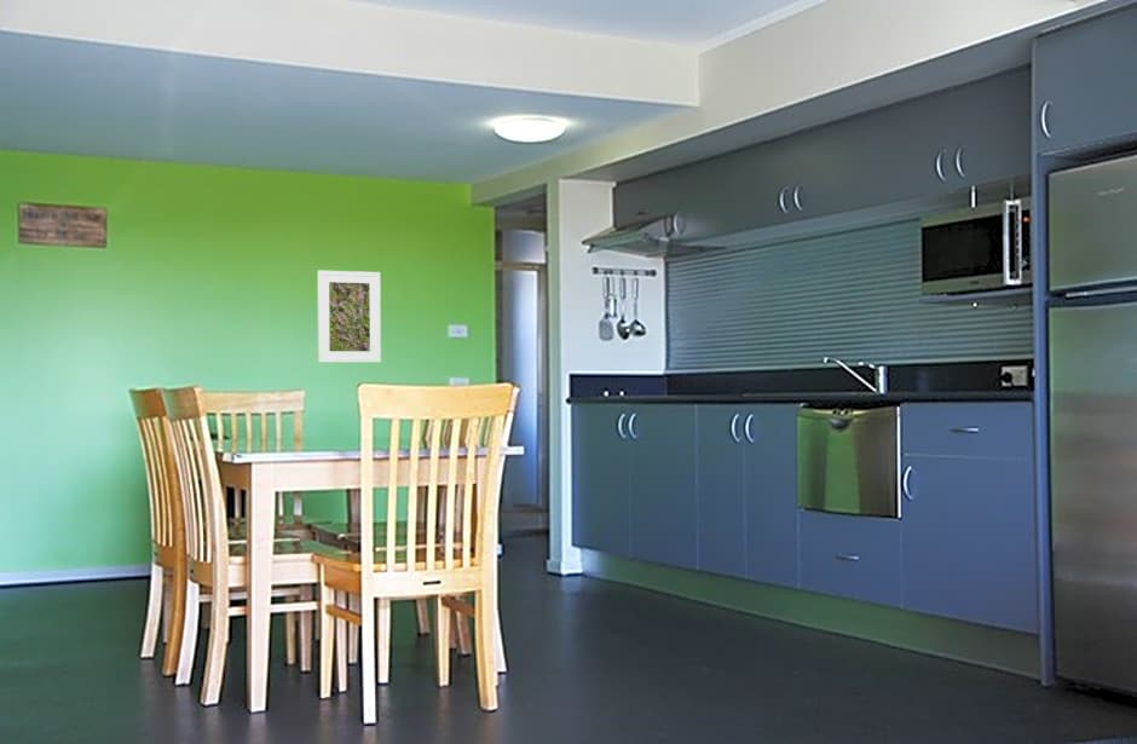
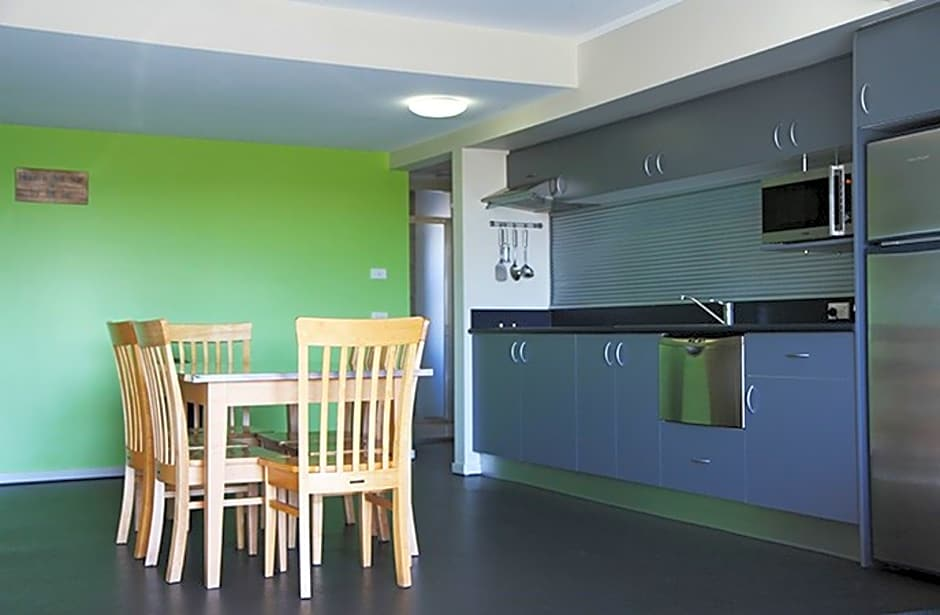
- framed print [316,270,382,364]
